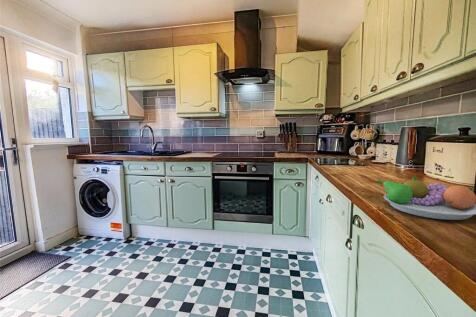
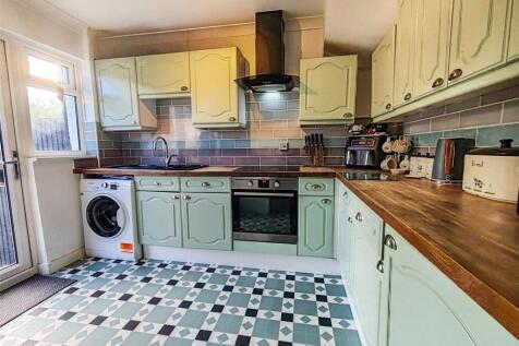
- fruit bowl [376,174,476,221]
